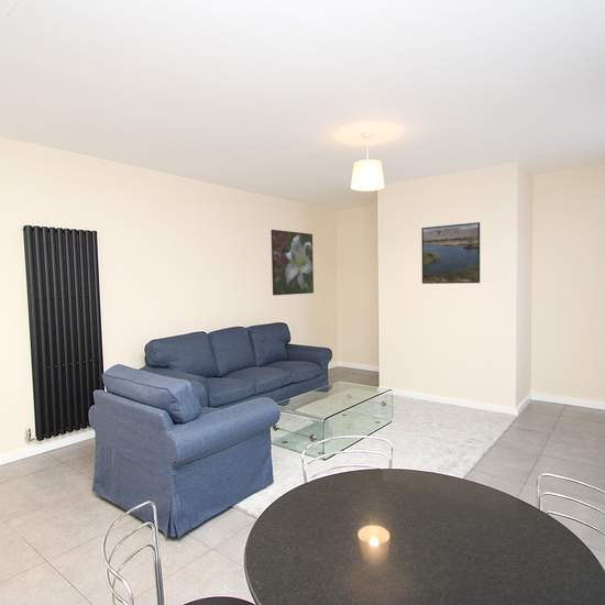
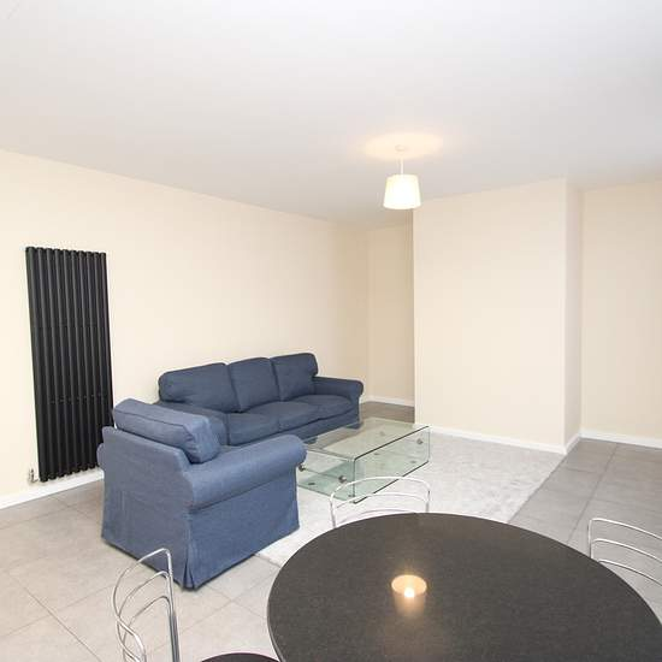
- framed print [420,221,481,285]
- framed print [270,229,315,297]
